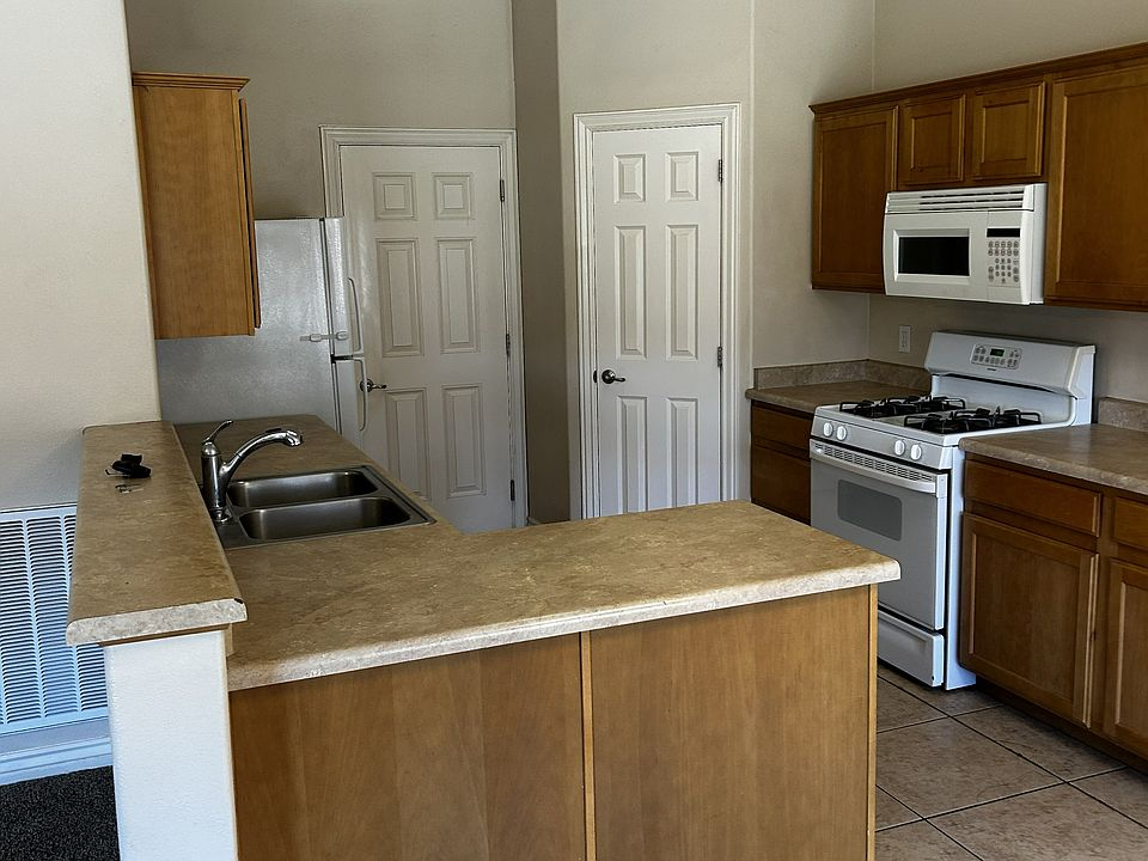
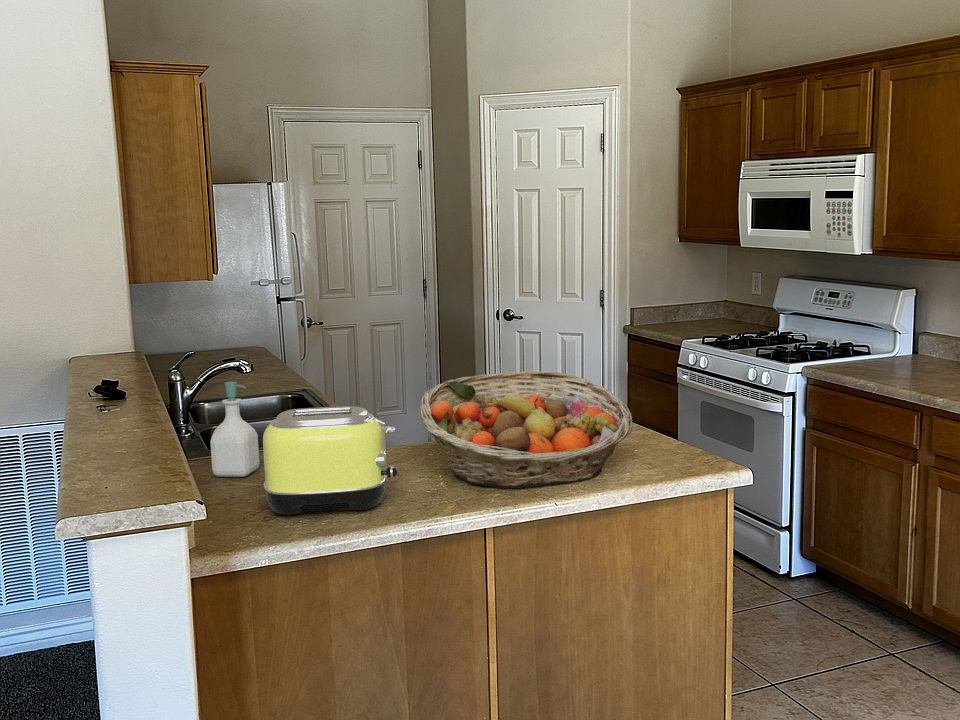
+ toaster [262,405,398,516]
+ soap bottle [210,381,260,478]
+ fruit basket [419,370,633,489]
